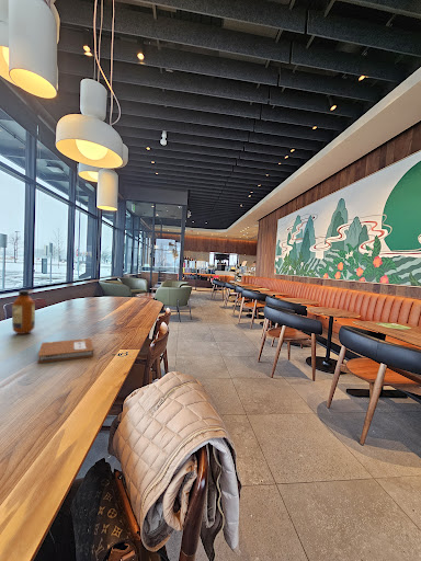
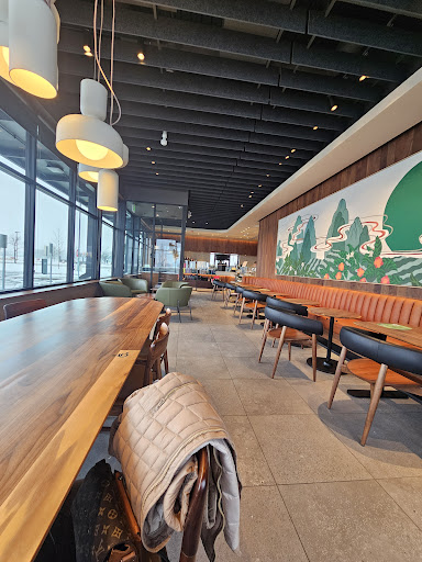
- bottle [11,289,36,335]
- notebook [37,337,94,364]
